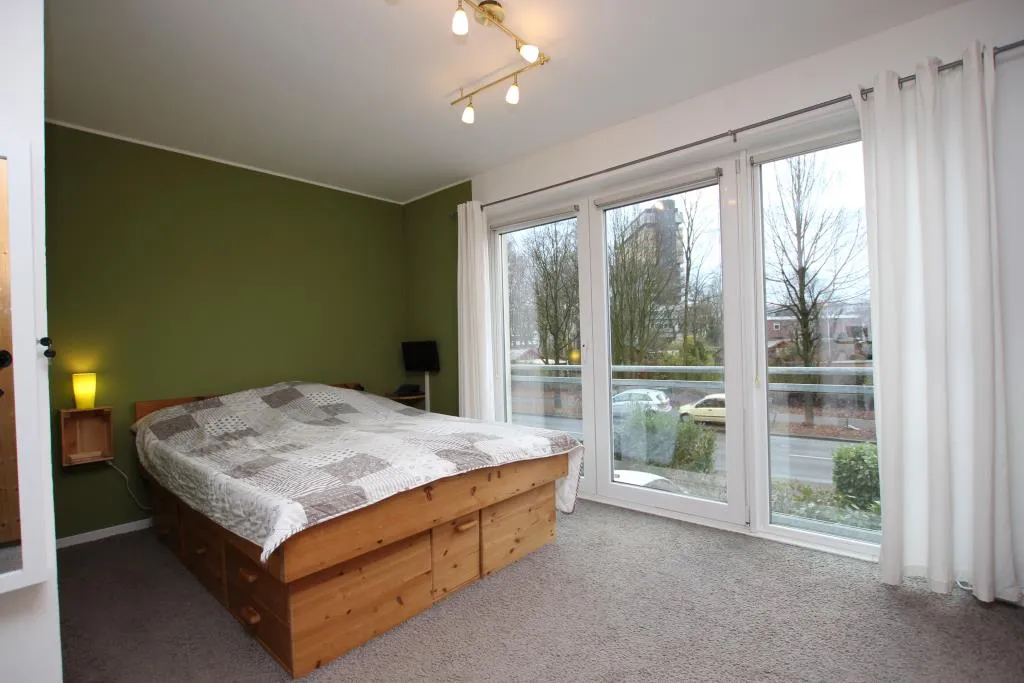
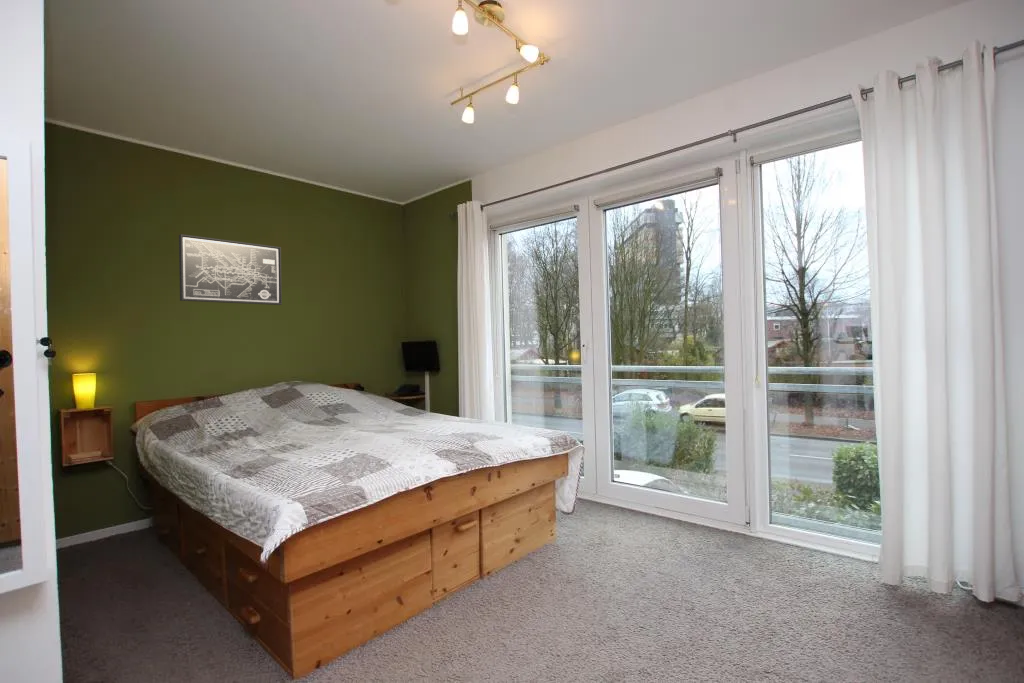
+ wall art [178,233,283,306]
